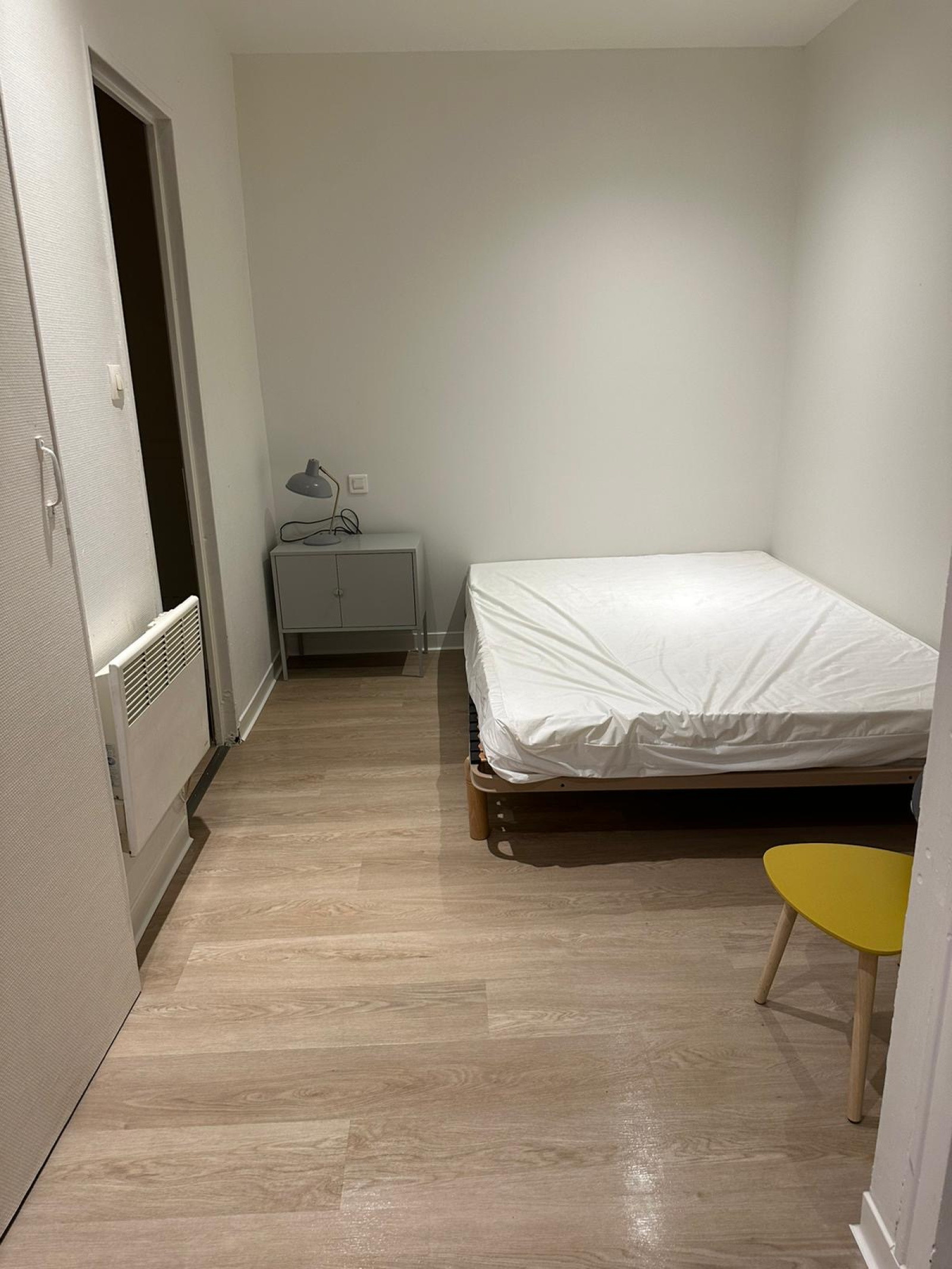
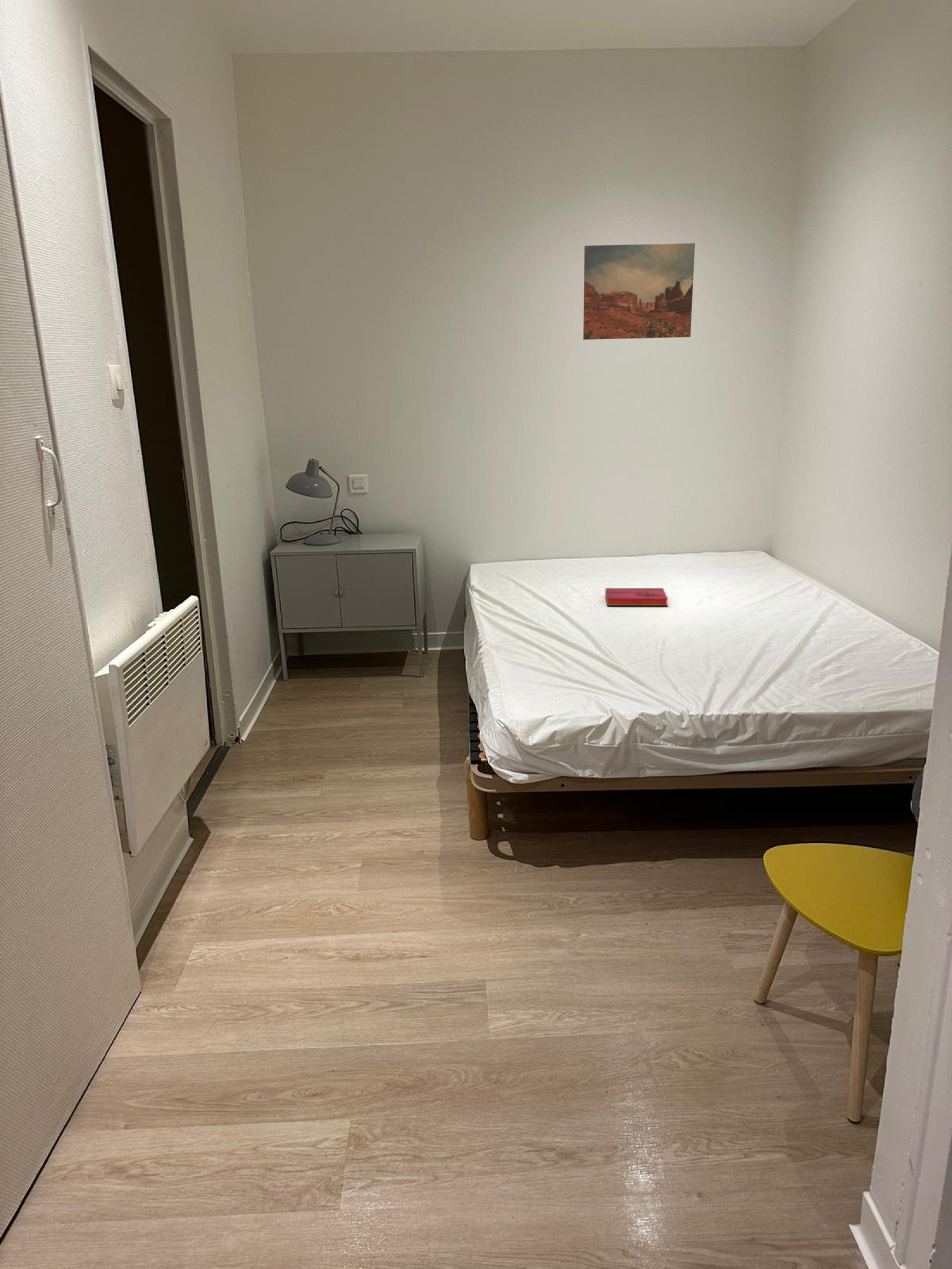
+ wall art [583,243,696,340]
+ hardback book [605,587,669,606]
